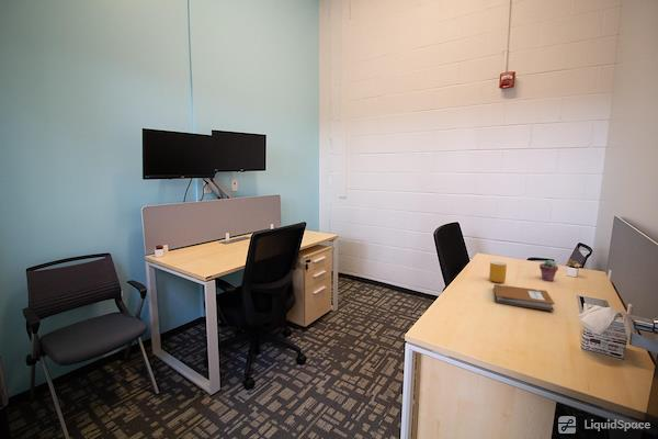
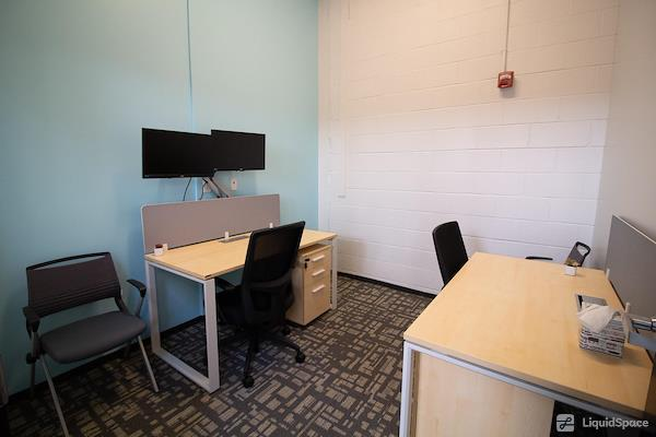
- mug [488,260,508,283]
- notebook [492,283,556,312]
- potted succulent [538,259,559,282]
